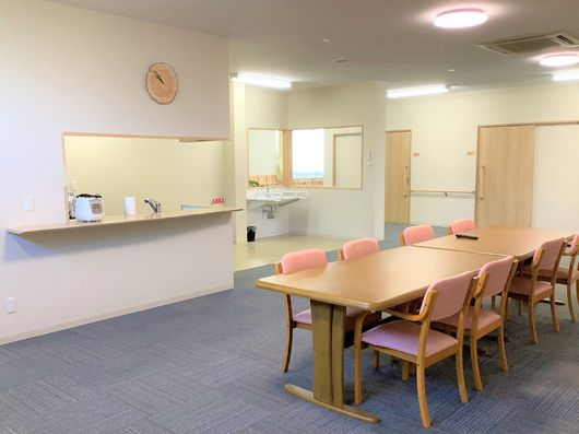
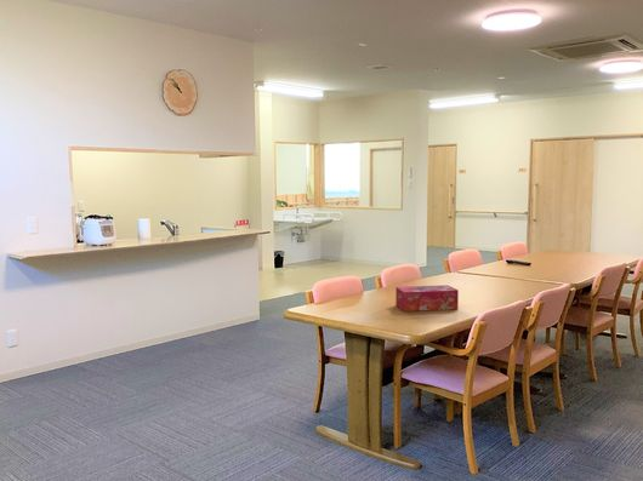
+ tissue box [394,284,460,313]
